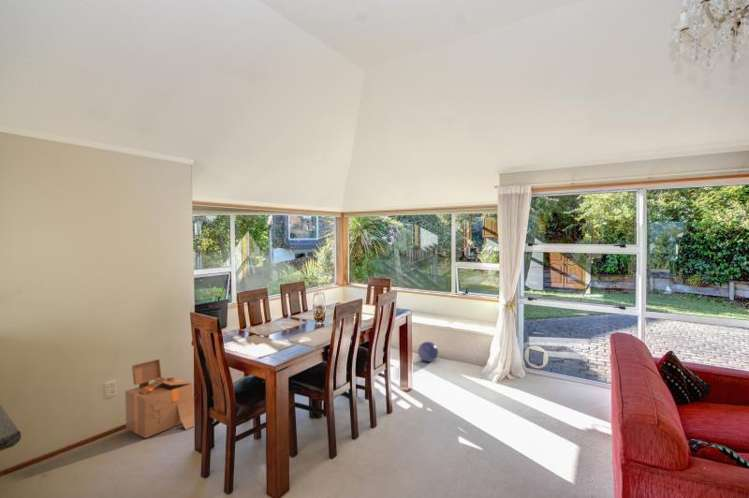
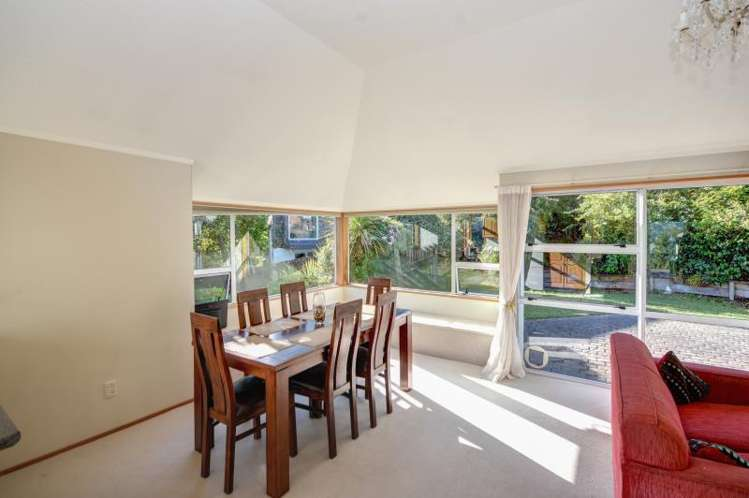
- cardboard box [124,358,195,439]
- ball [417,341,439,363]
